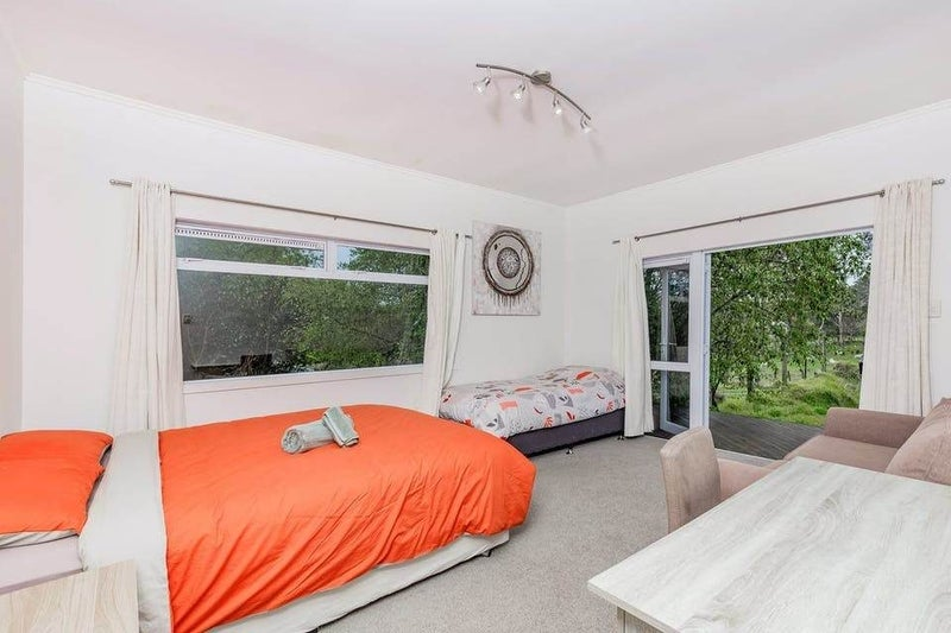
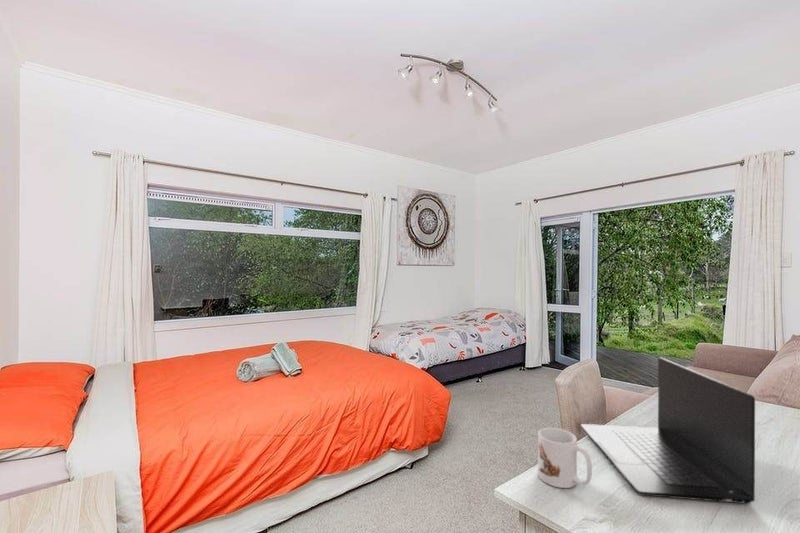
+ laptop [580,356,756,505]
+ mug [537,427,593,489]
